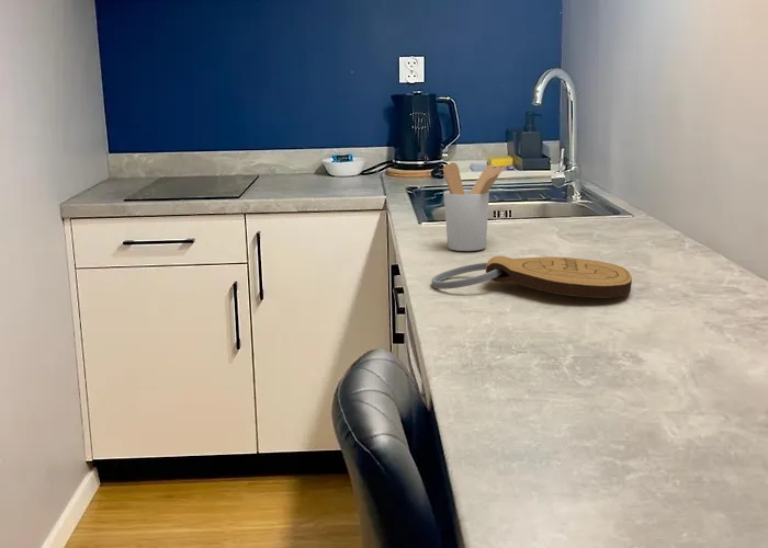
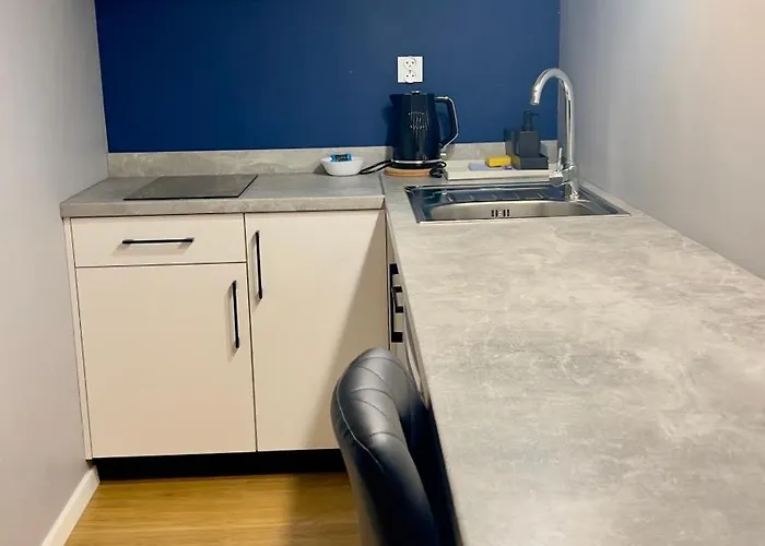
- utensil holder [442,161,506,252]
- key chain [430,255,633,299]
